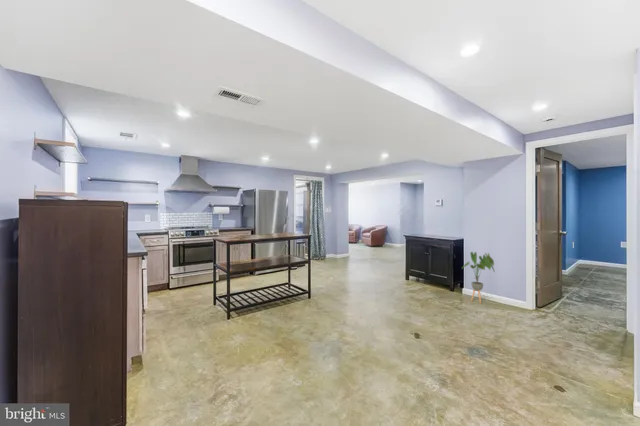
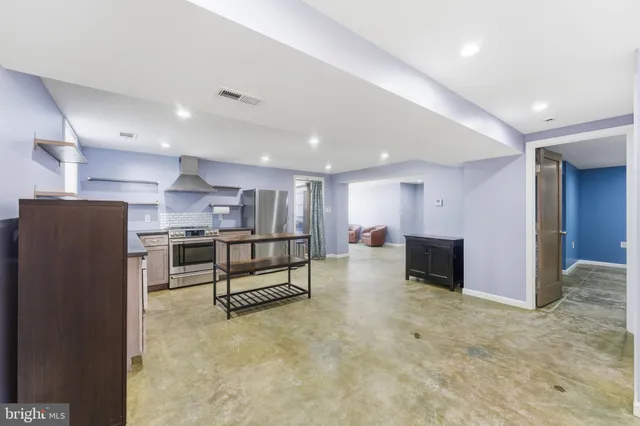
- house plant [461,251,496,304]
